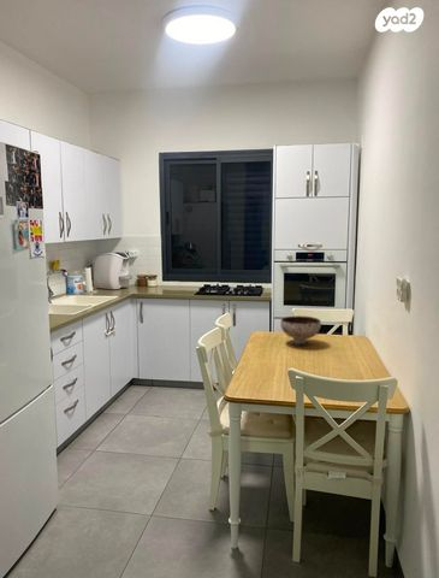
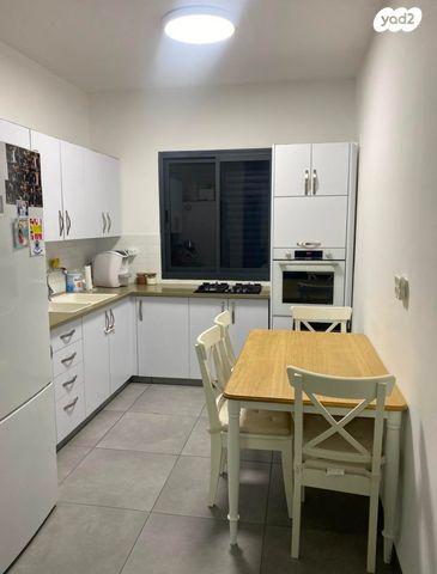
- bowl [279,314,322,347]
